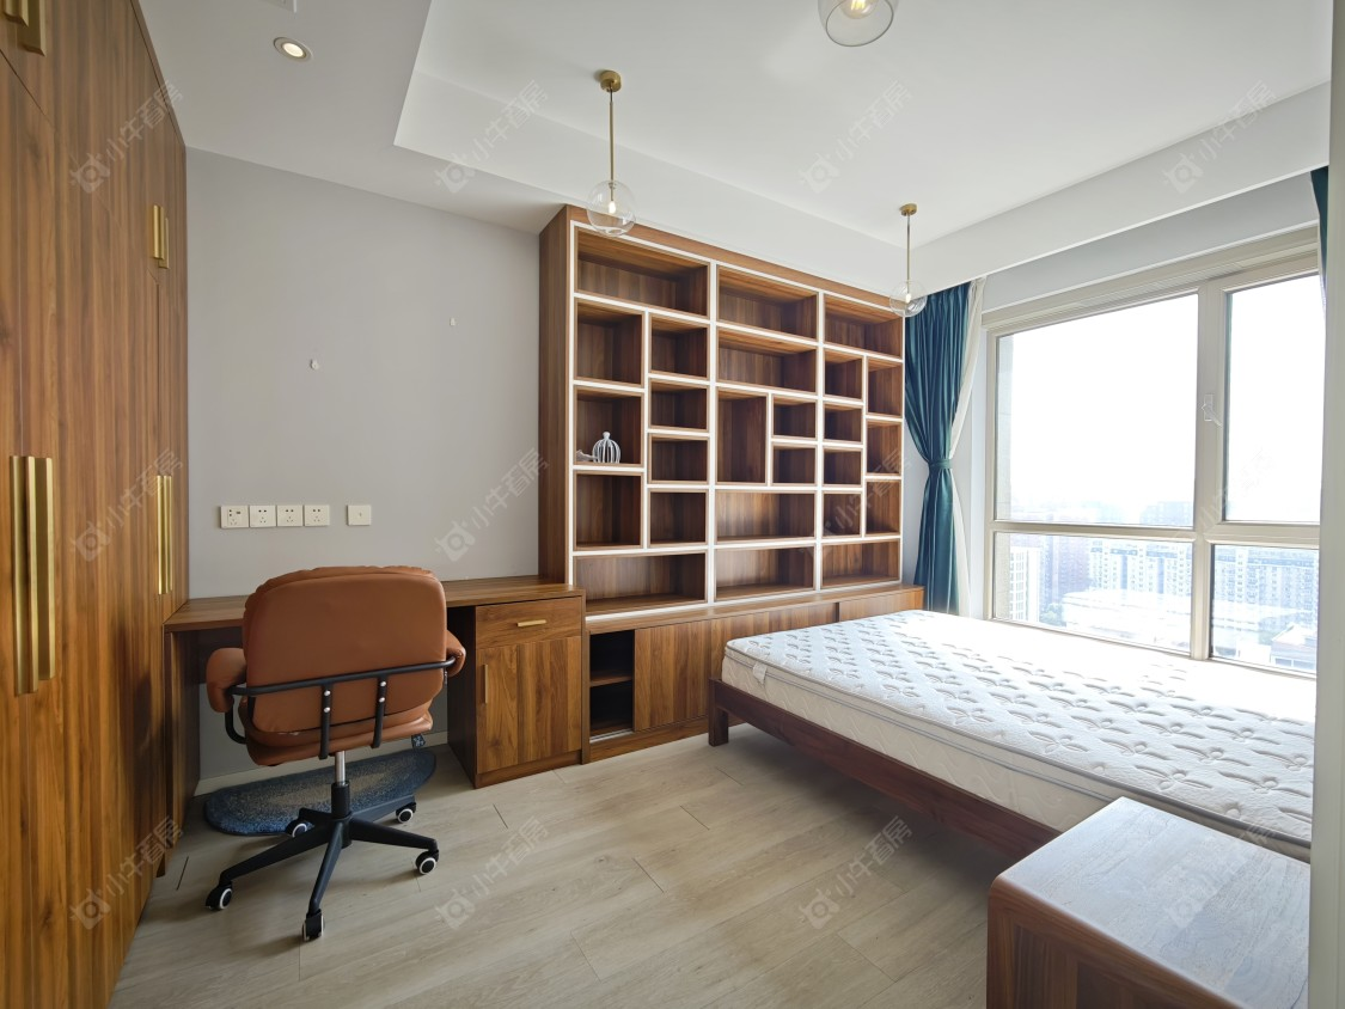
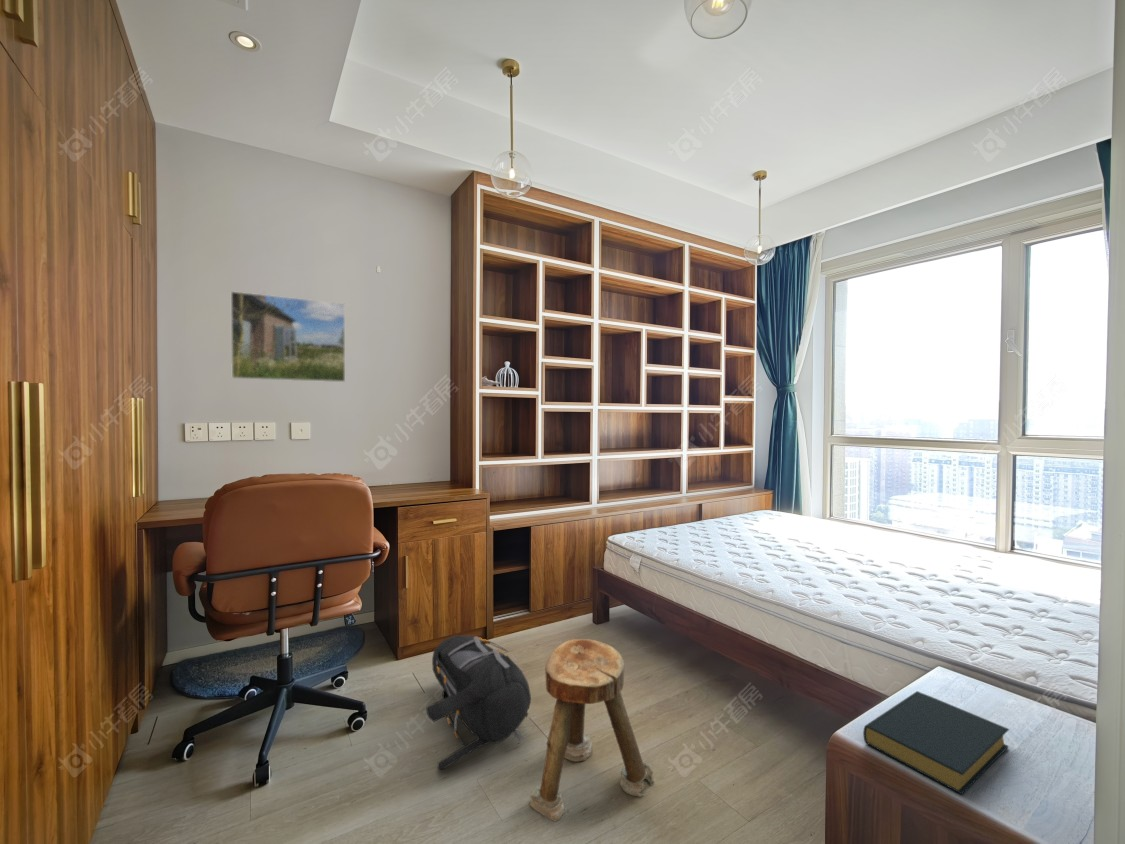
+ backpack [425,634,532,771]
+ hardback book [862,690,1010,795]
+ stool [528,638,655,823]
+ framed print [230,290,346,383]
